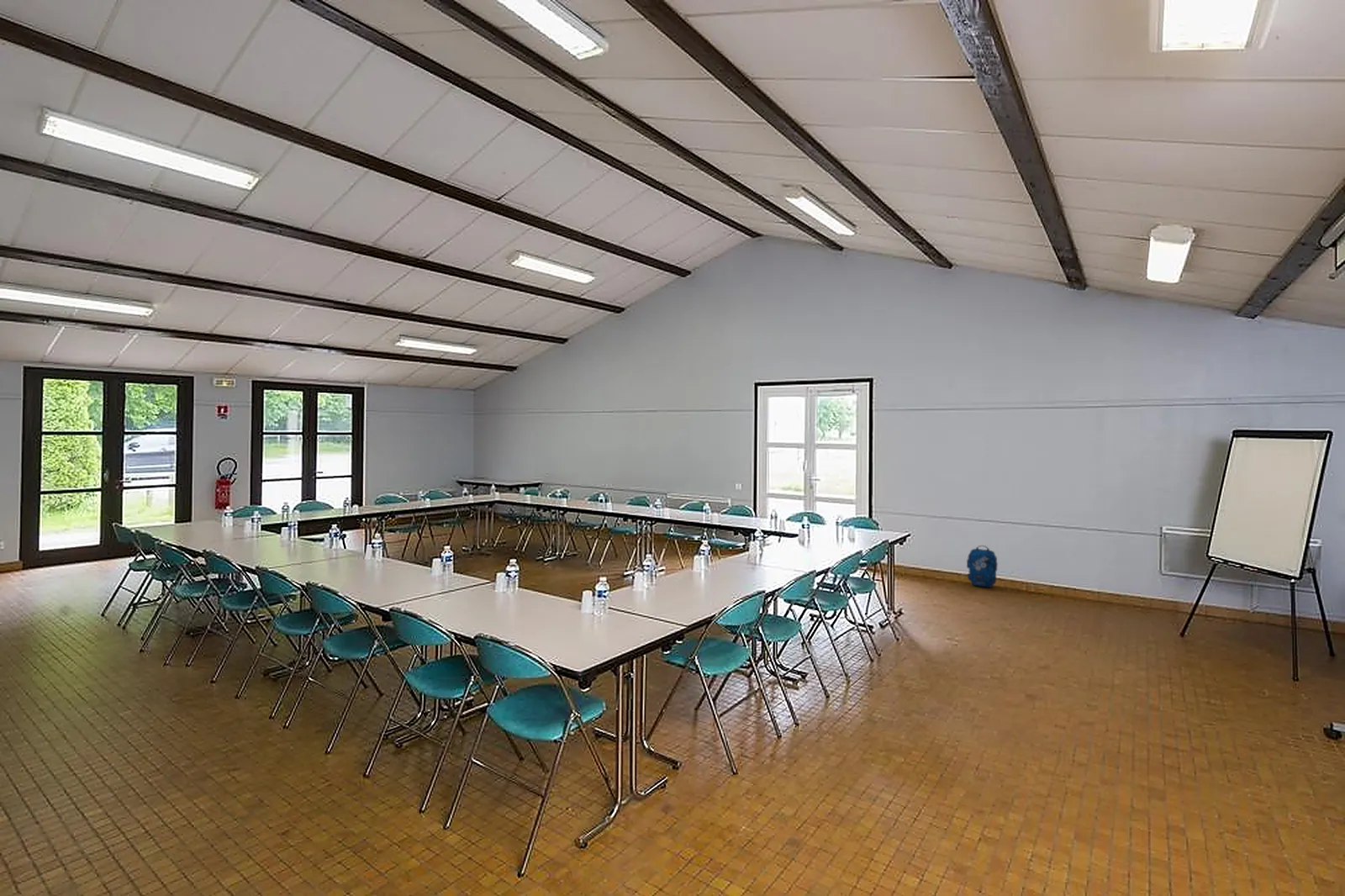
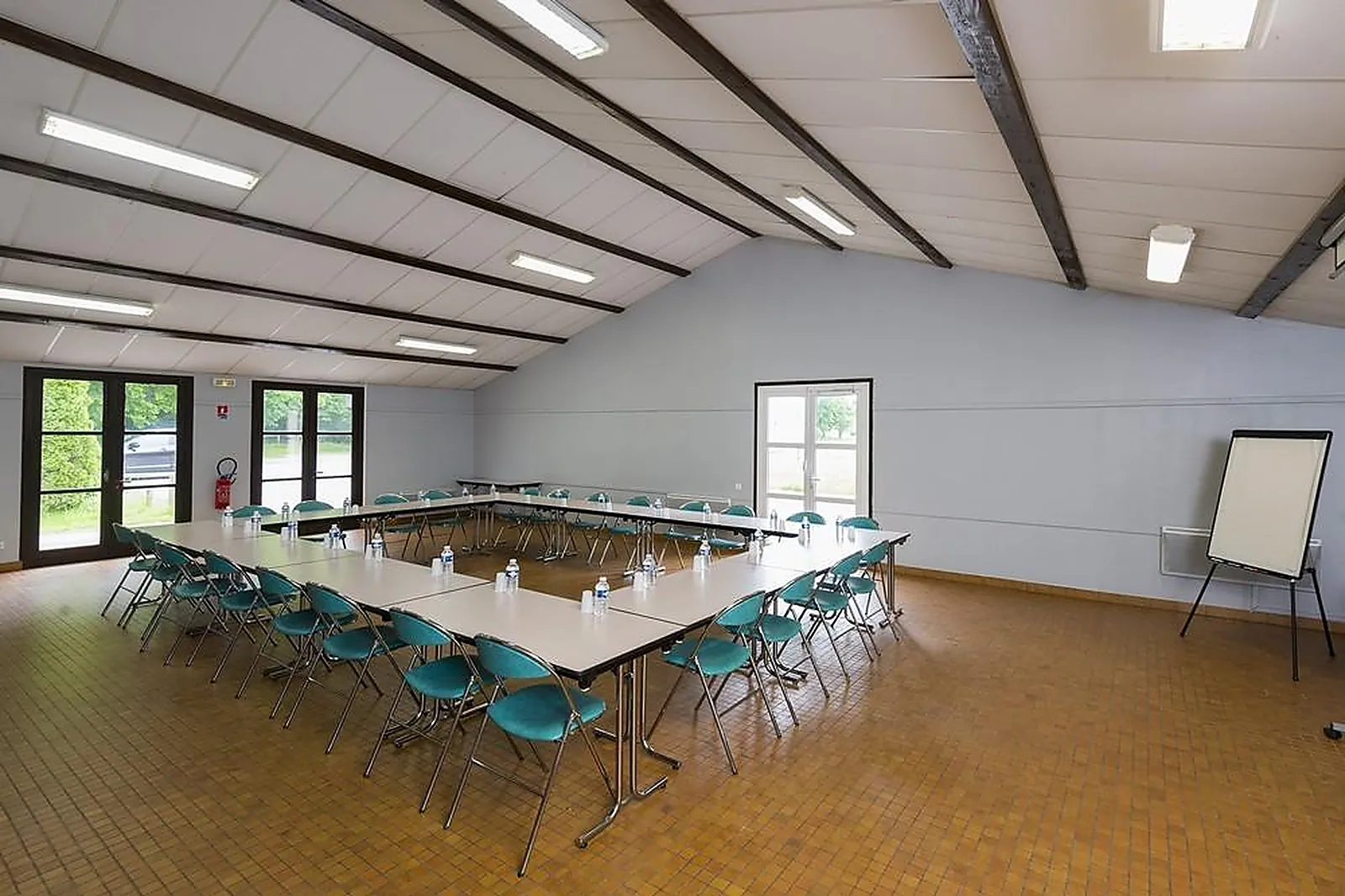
- backpack [966,545,999,588]
